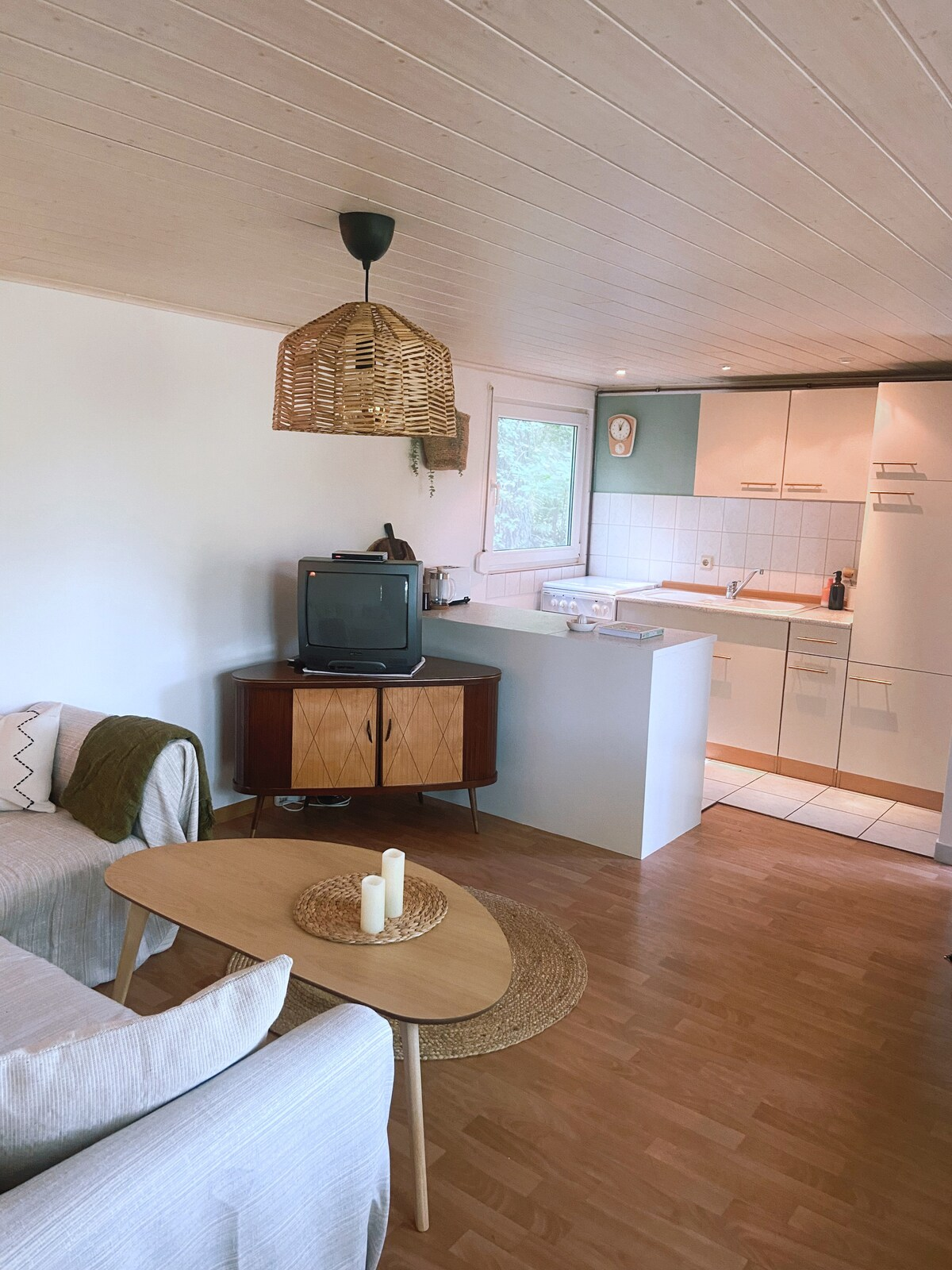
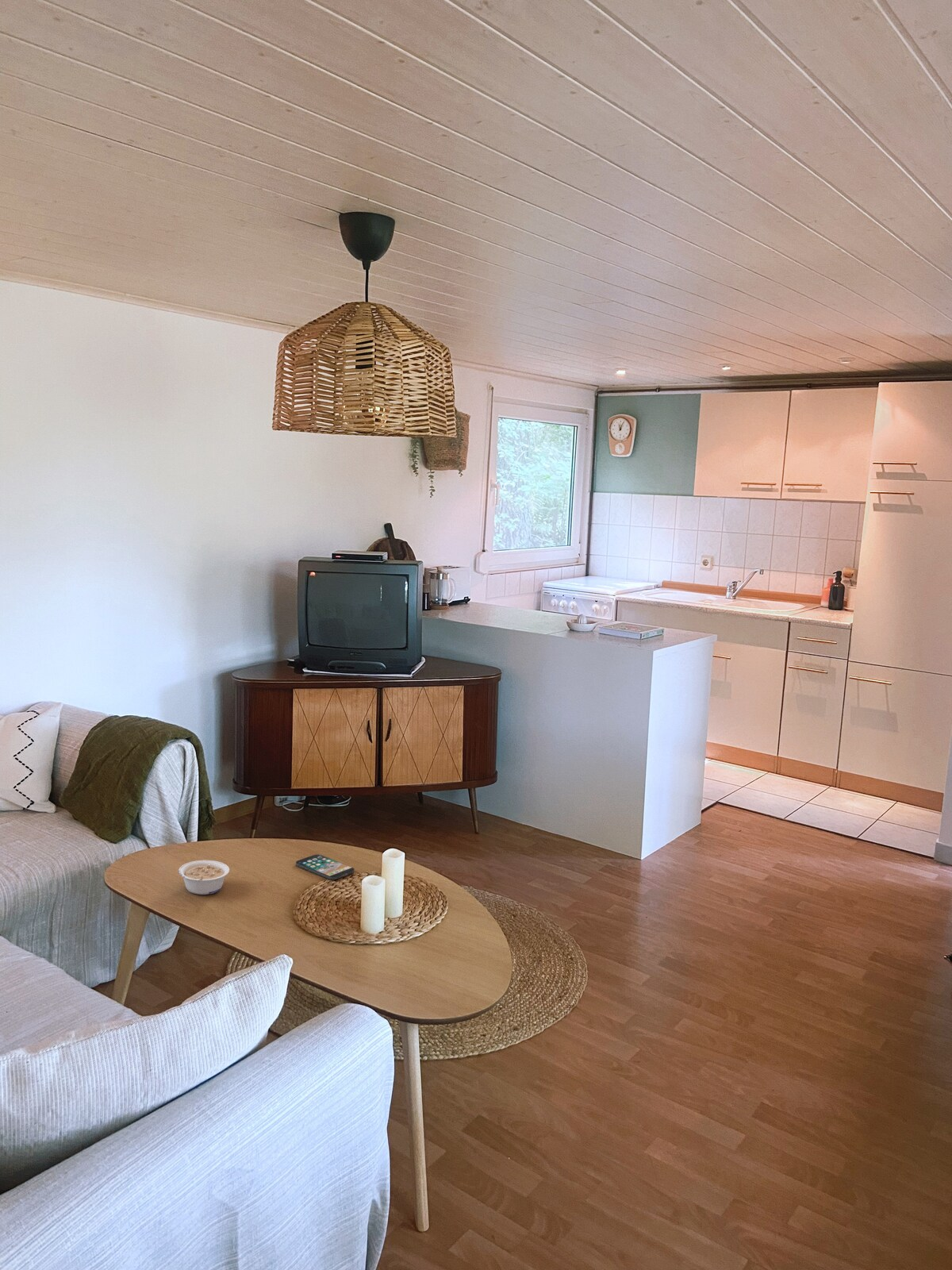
+ smartphone [295,854,355,880]
+ legume [178,860,230,895]
